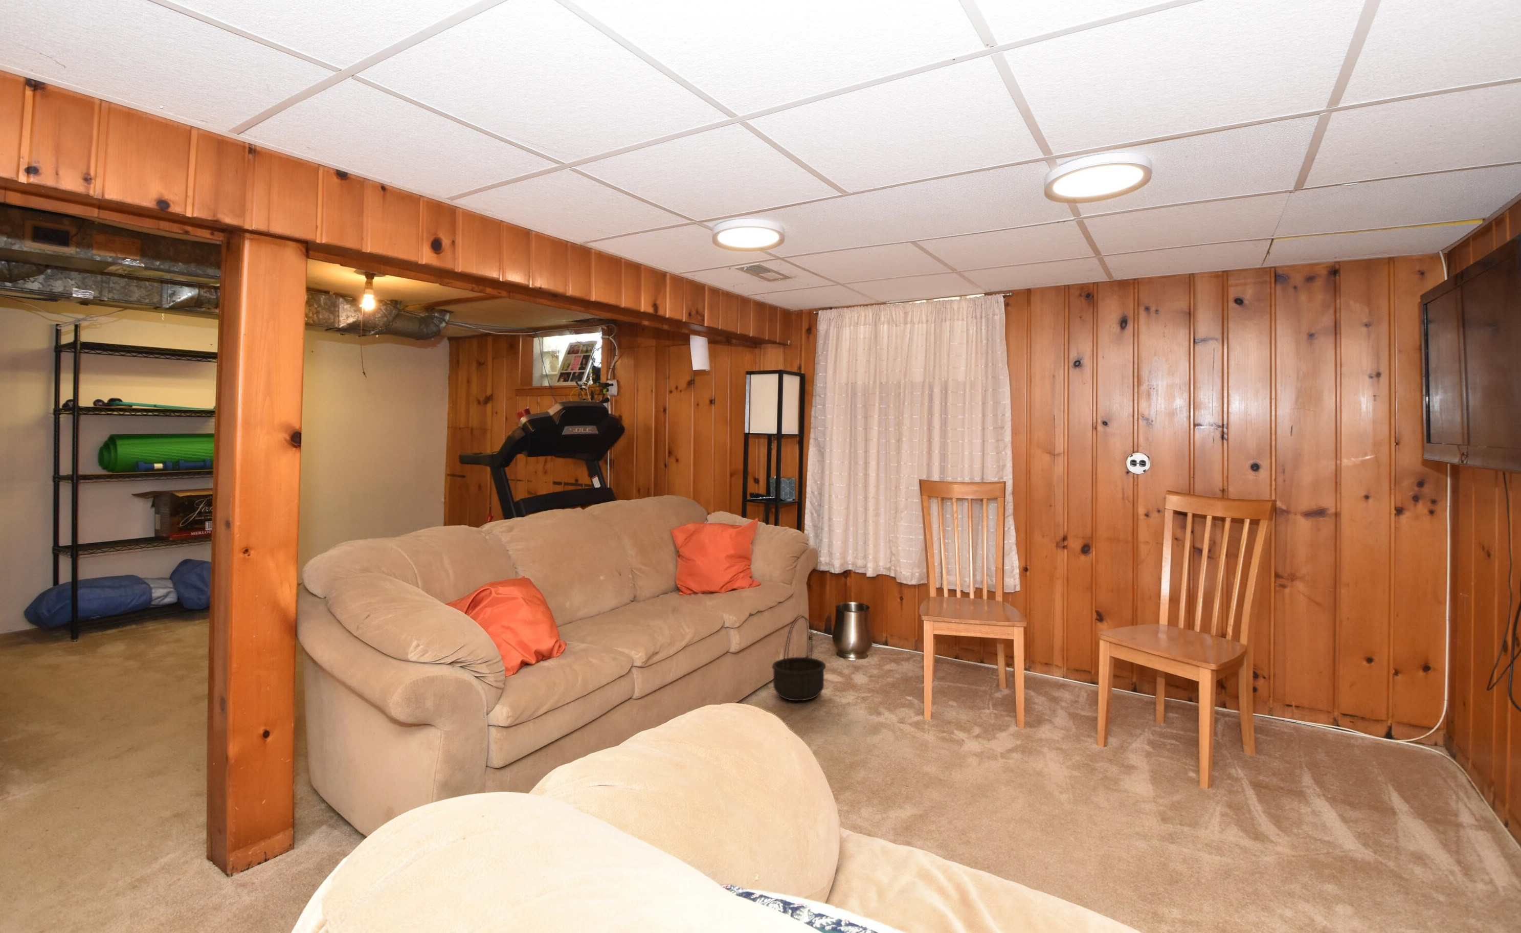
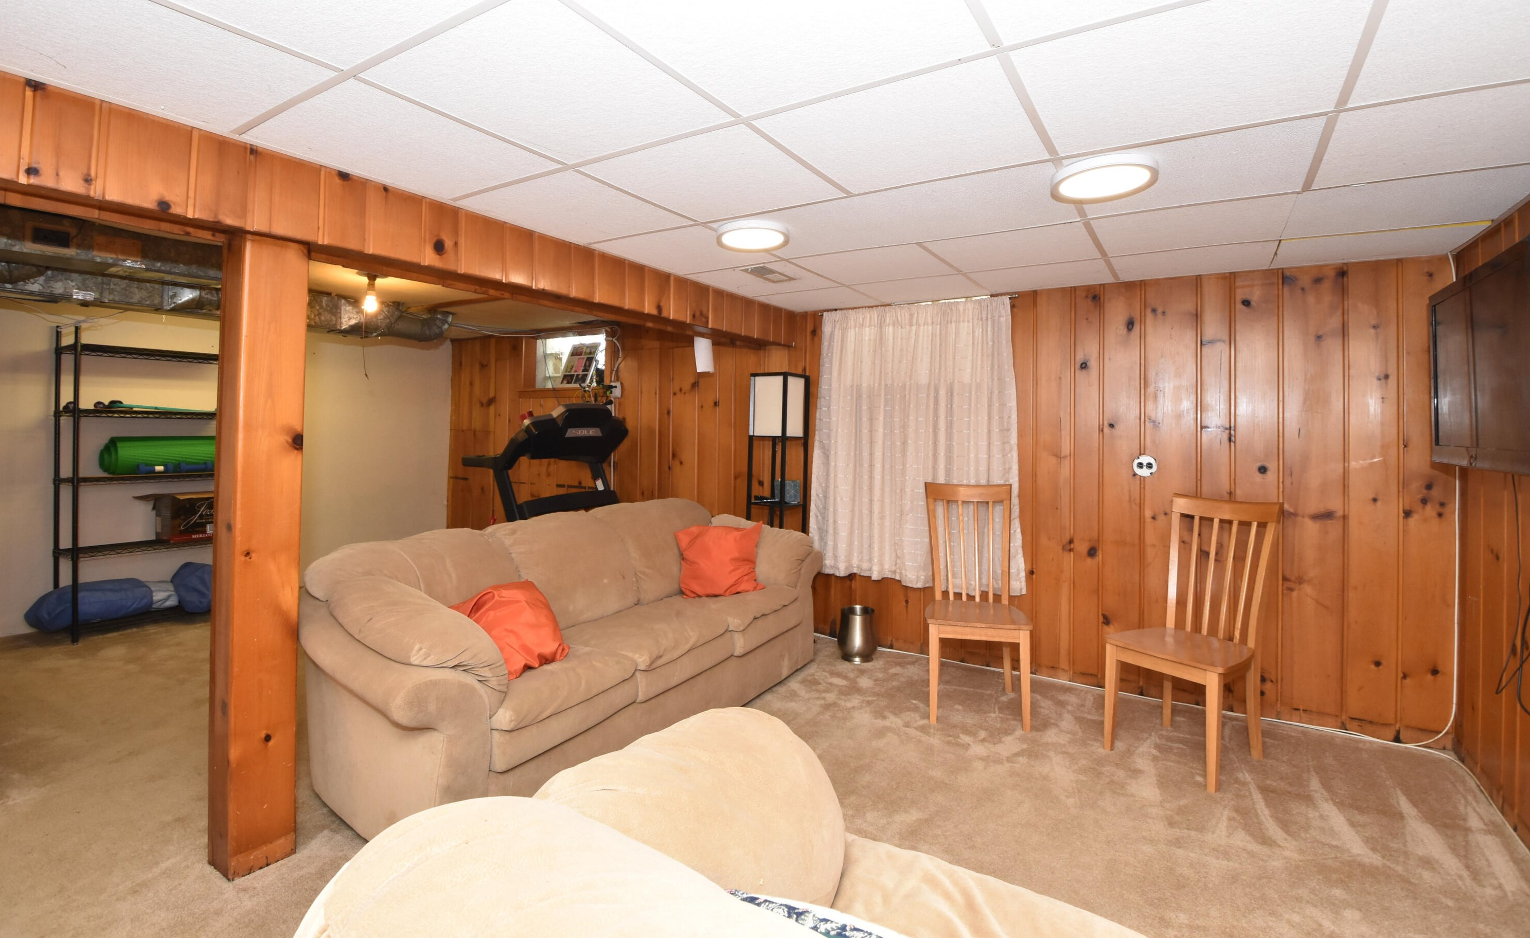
- basket [771,615,827,702]
